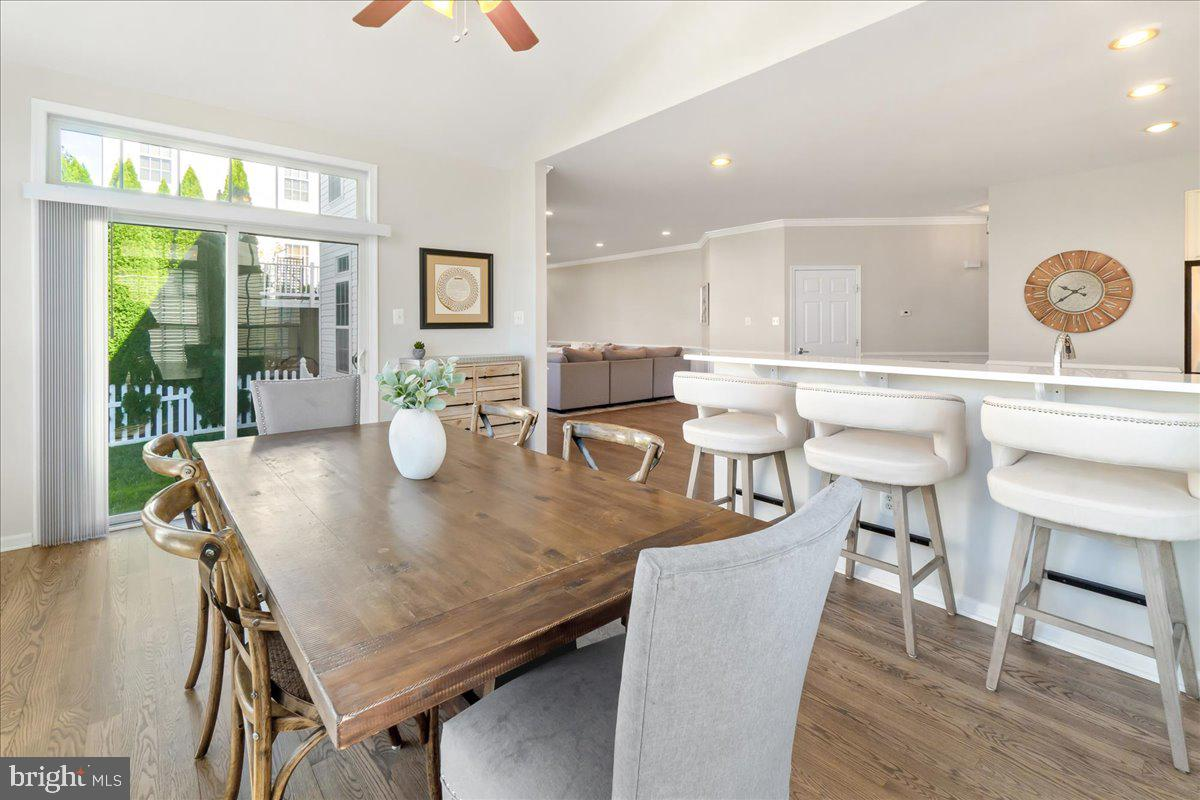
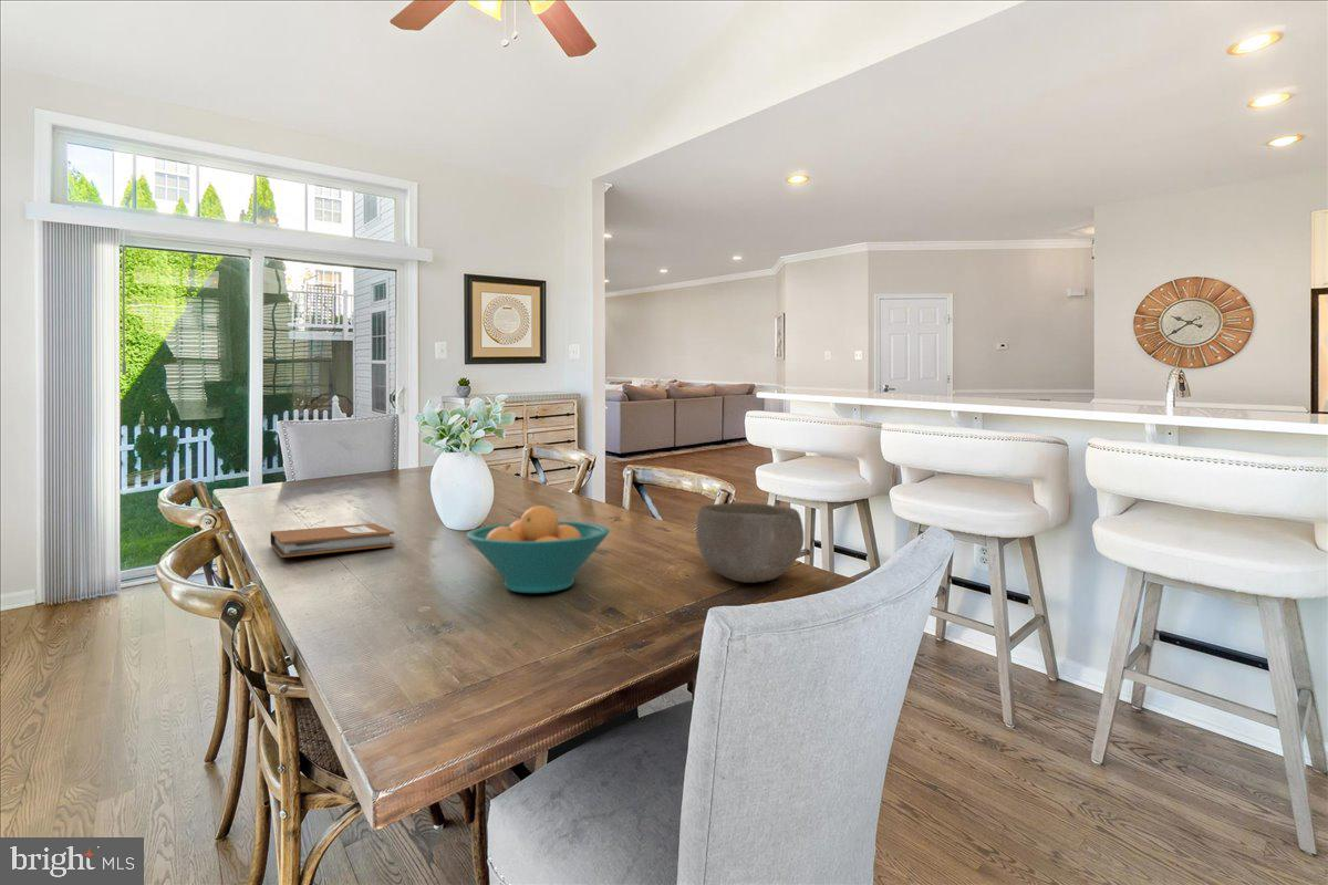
+ bowl [695,502,805,584]
+ fruit bowl [465,504,611,594]
+ notebook [269,522,395,559]
